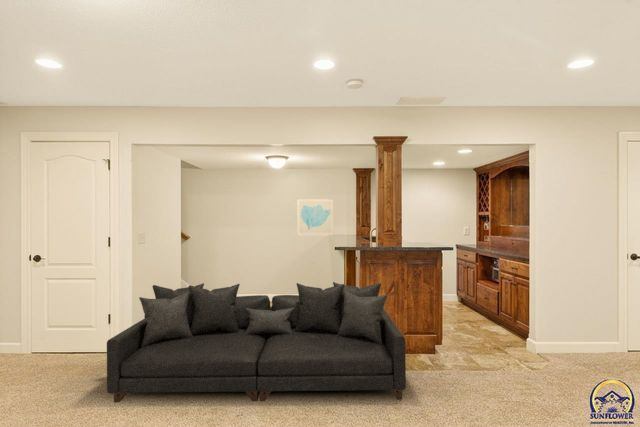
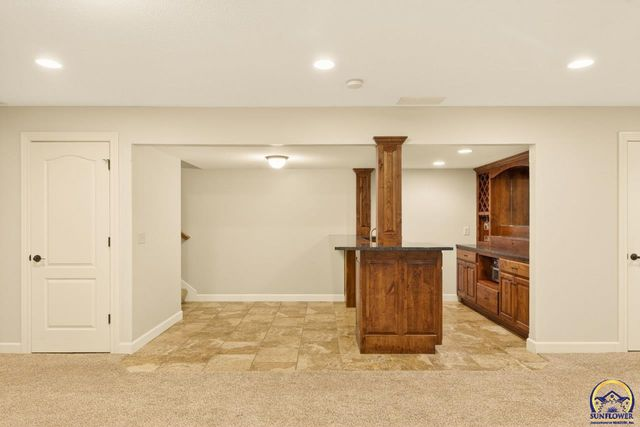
- sofa [106,281,407,403]
- wall art [297,198,334,236]
